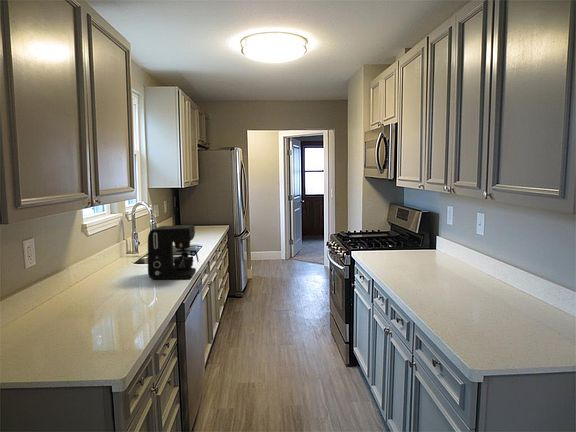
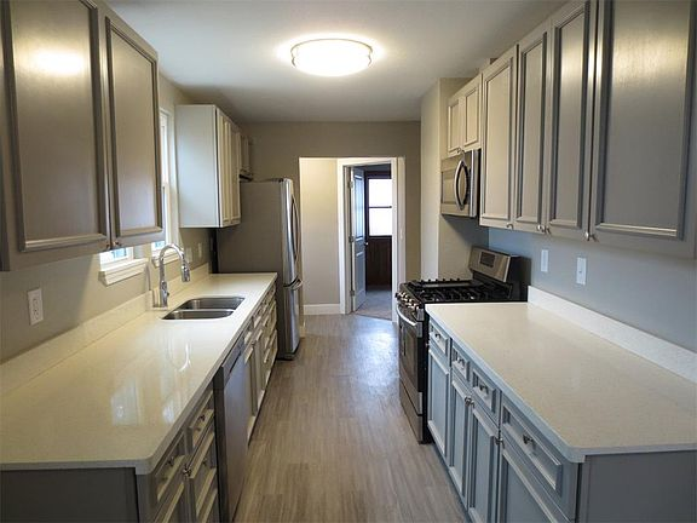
- coffee maker [147,224,200,280]
